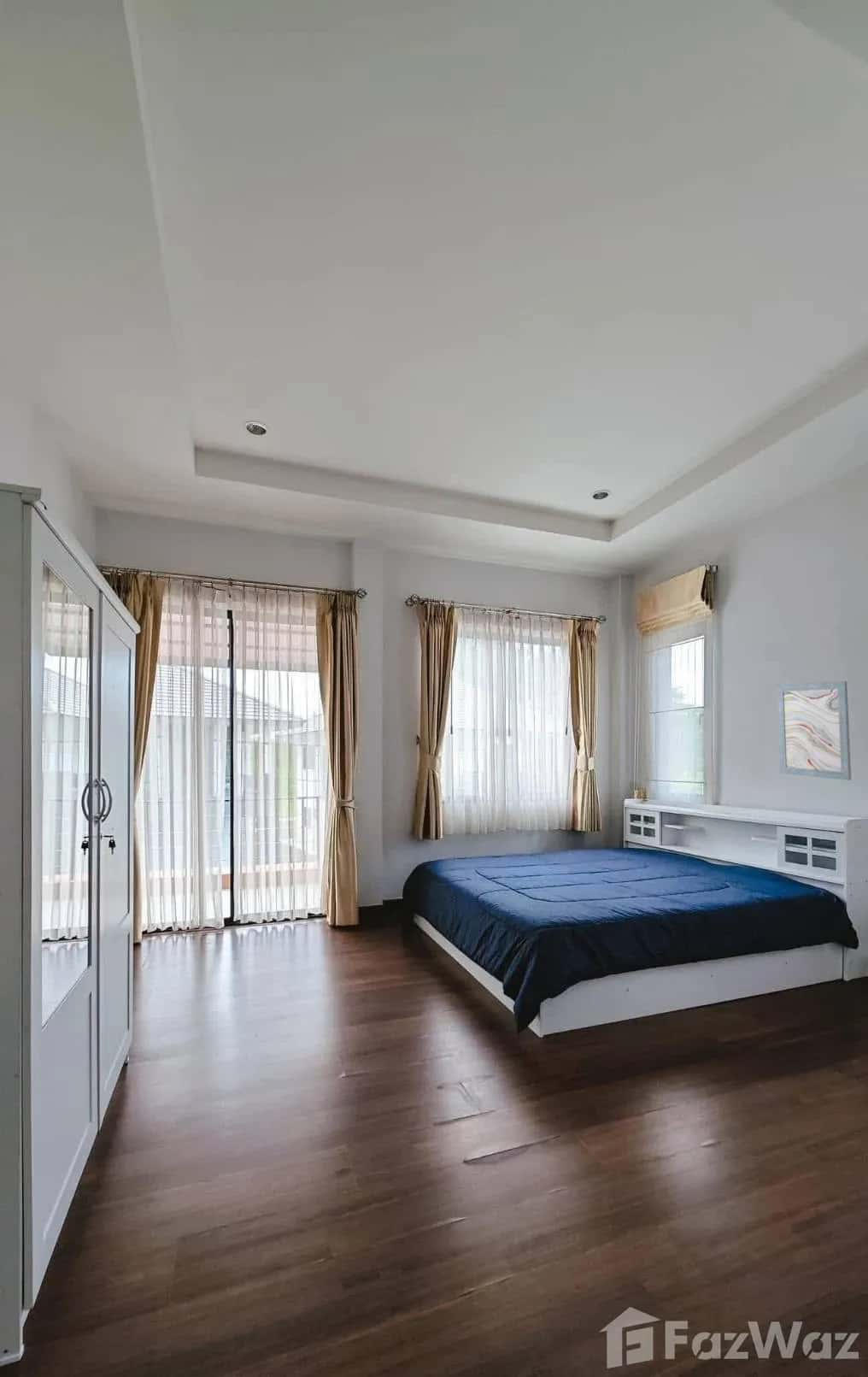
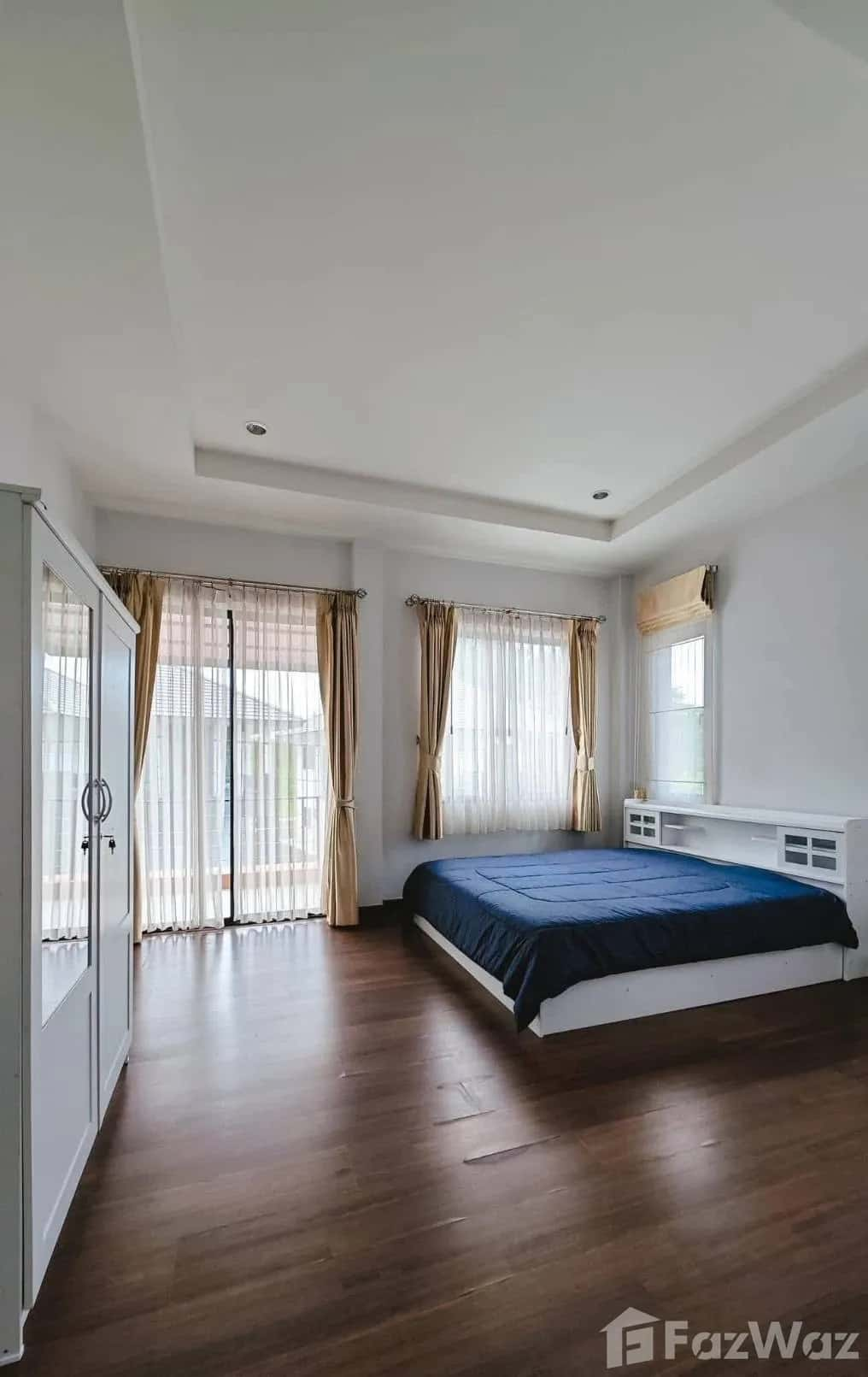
- wall art [776,680,852,781]
